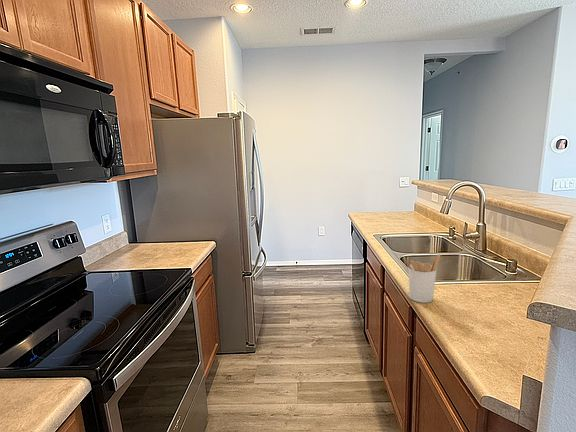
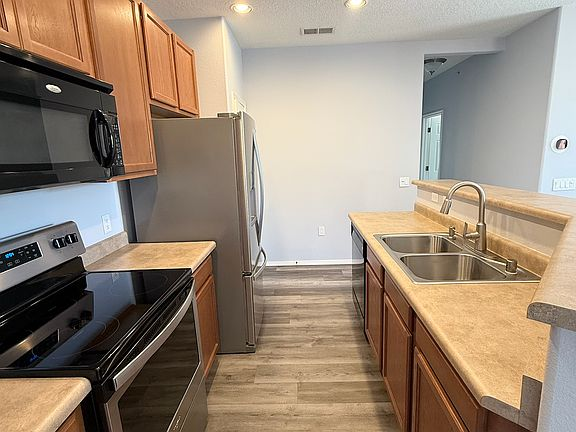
- utensil holder [402,253,441,304]
